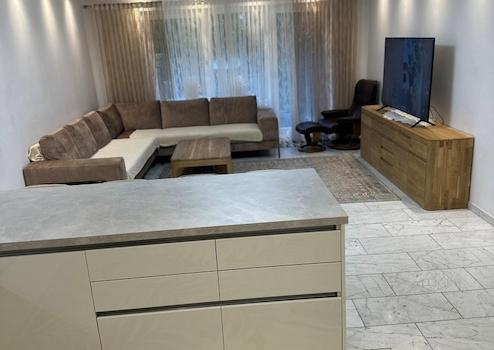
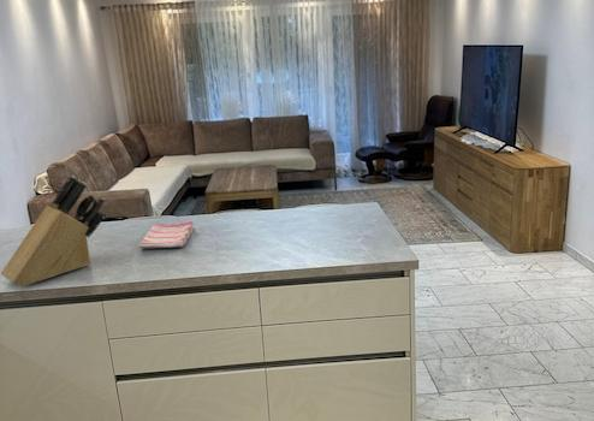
+ dish towel [137,220,195,249]
+ knife block [0,174,107,287]
